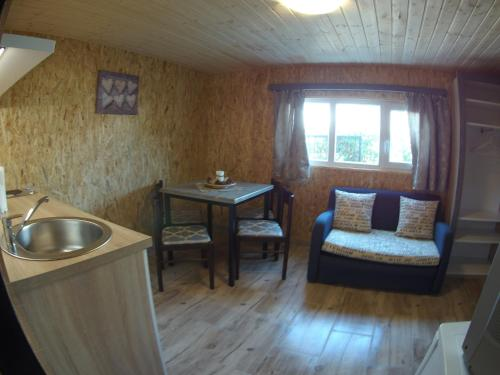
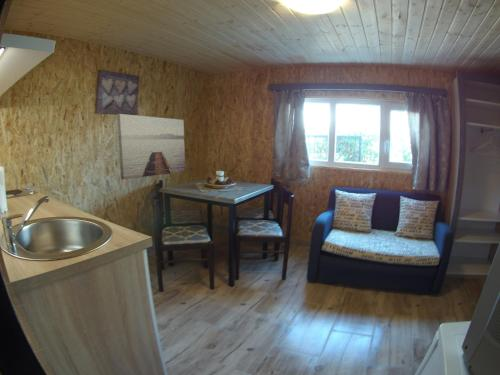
+ wall art [116,113,186,180]
